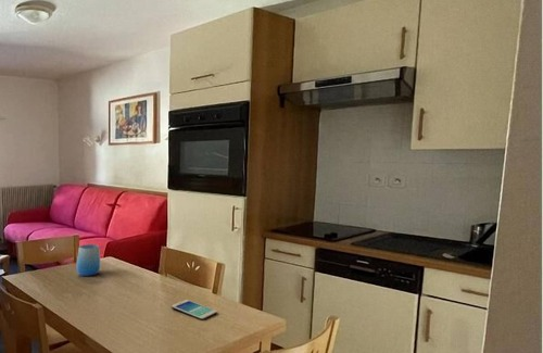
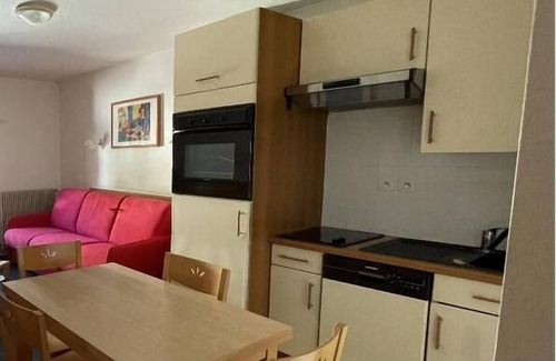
- cup [76,243,101,277]
- smartphone [171,299,218,322]
